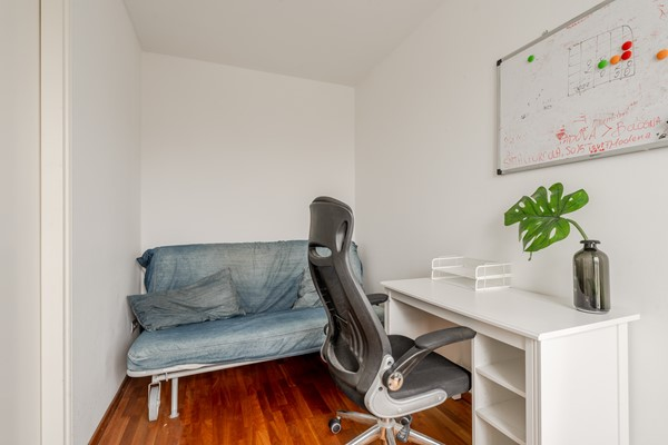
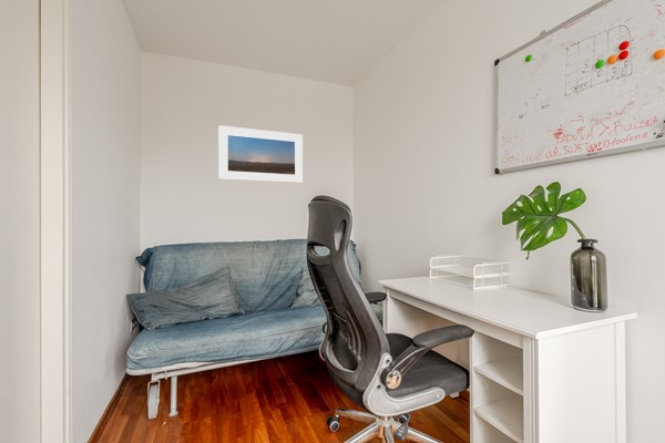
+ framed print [217,124,304,184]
